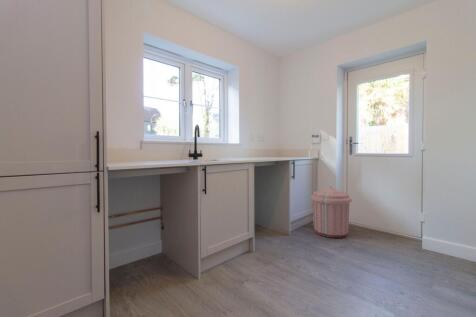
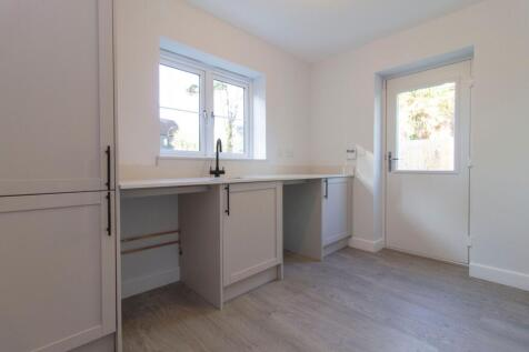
- trash can [310,185,353,239]
